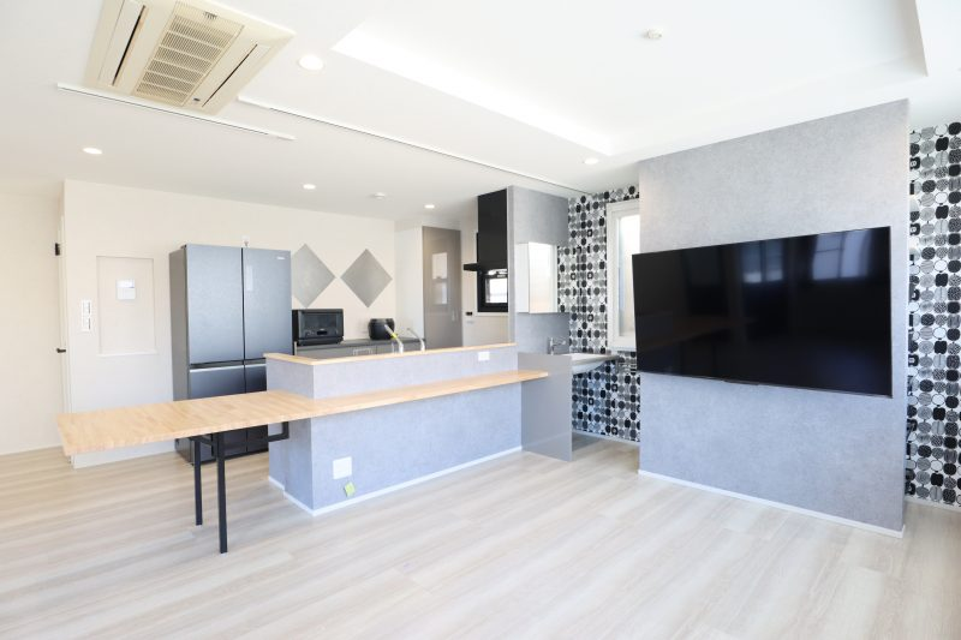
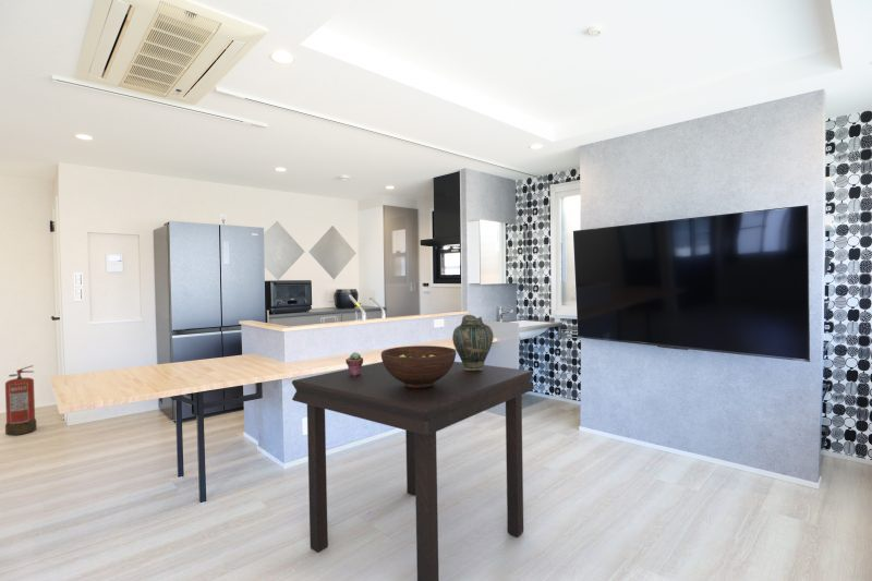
+ fruit bowl [380,344,457,388]
+ vase [451,314,495,371]
+ fire extinguisher [4,364,38,436]
+ dining table [291,361,535,581]
+ potted succulent [344,351,364,376]
